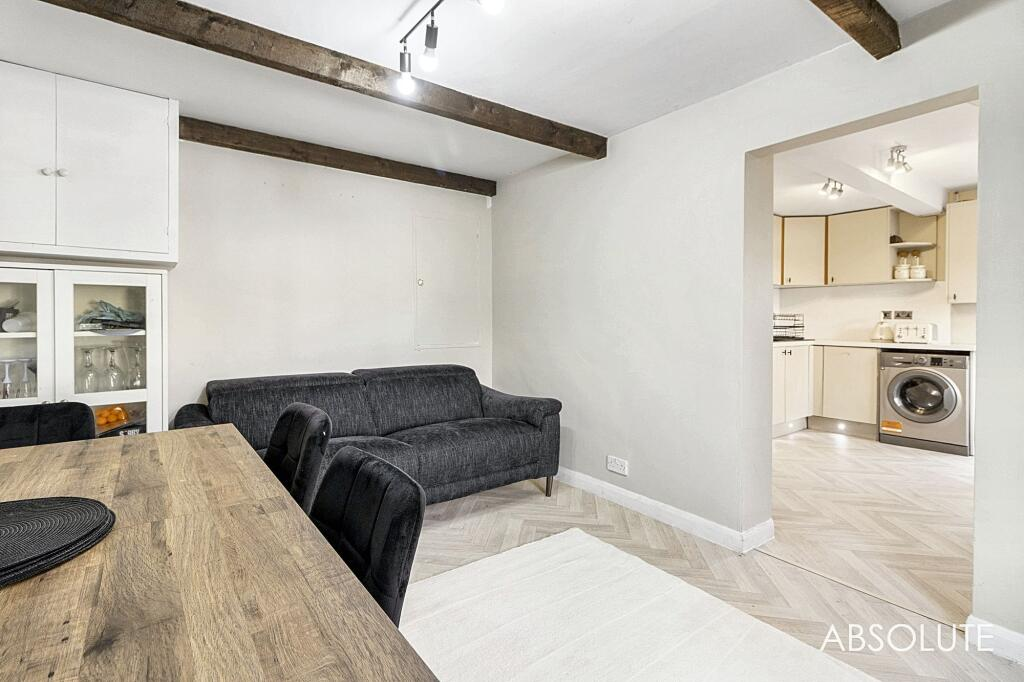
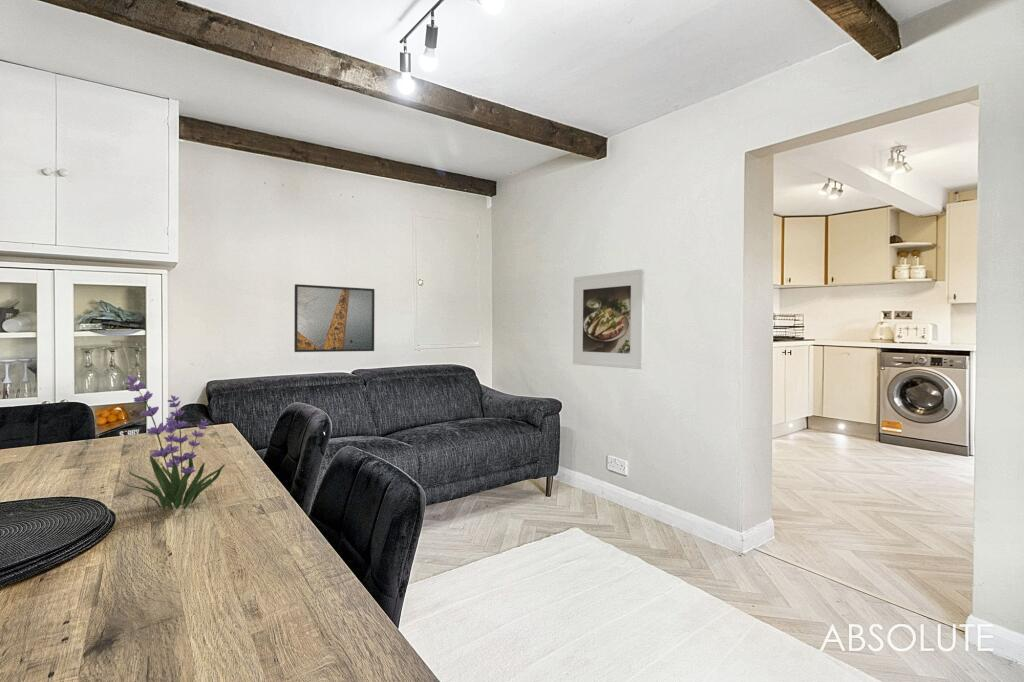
+ plant [124,375,226,511]
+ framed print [572,268,646,370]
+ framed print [293,283,376,353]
